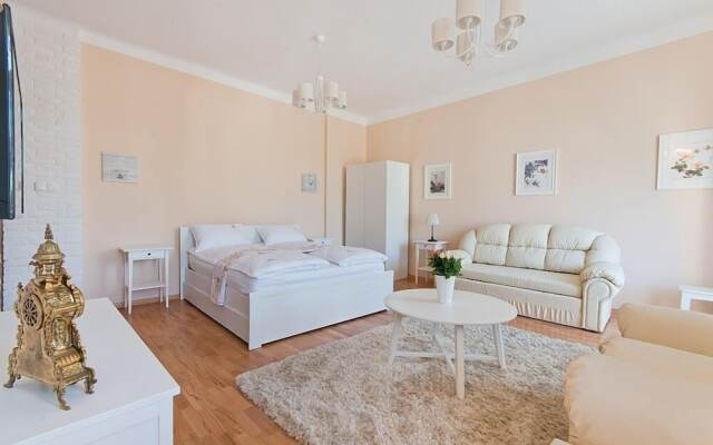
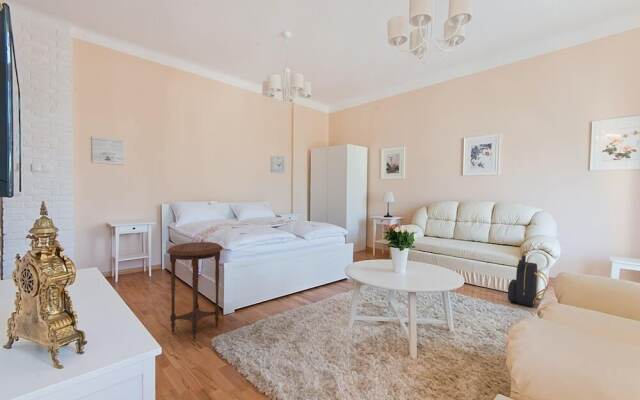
+ backpack [507,254,549,308]
+ side table [166,241,224,341]
